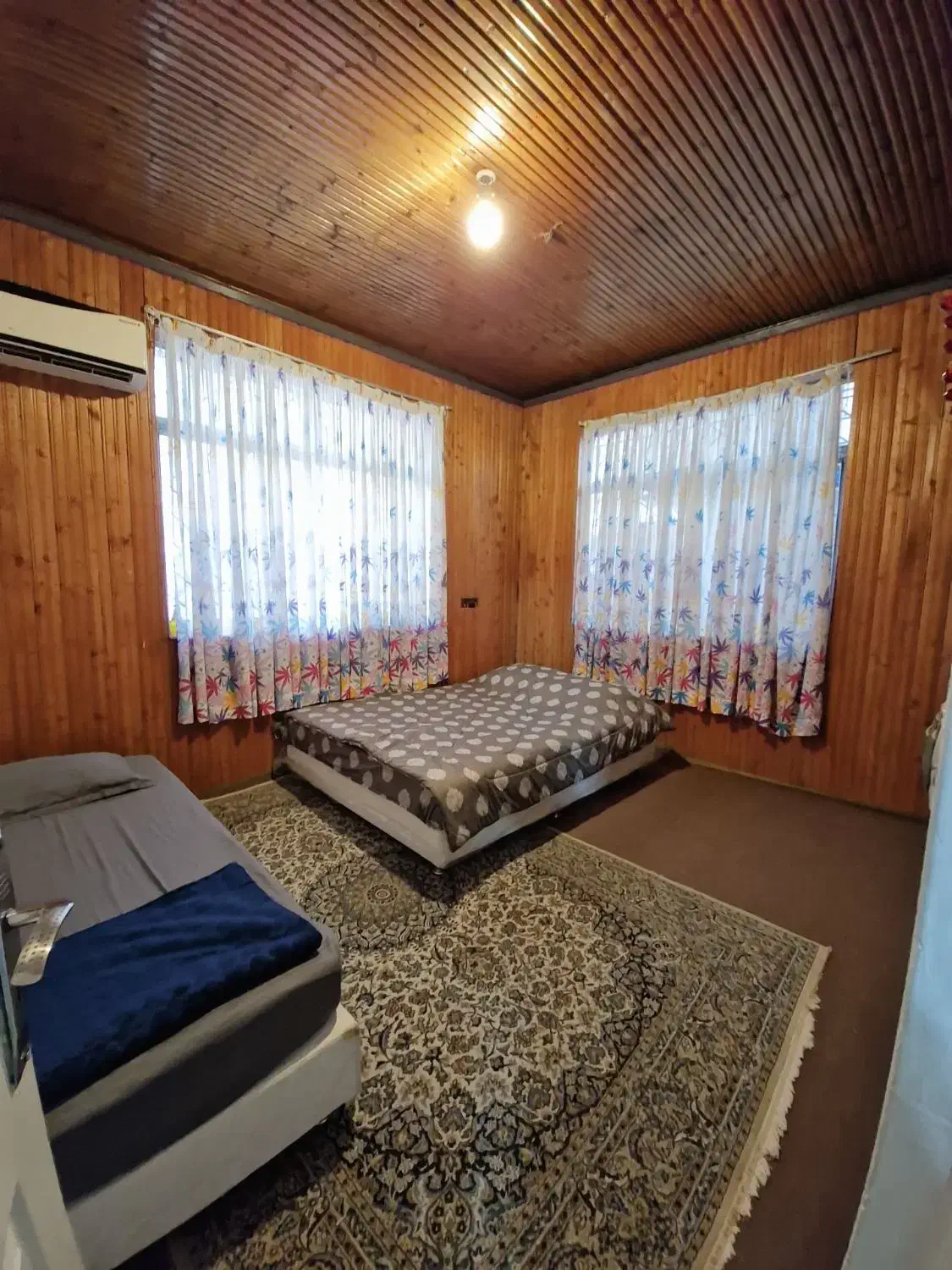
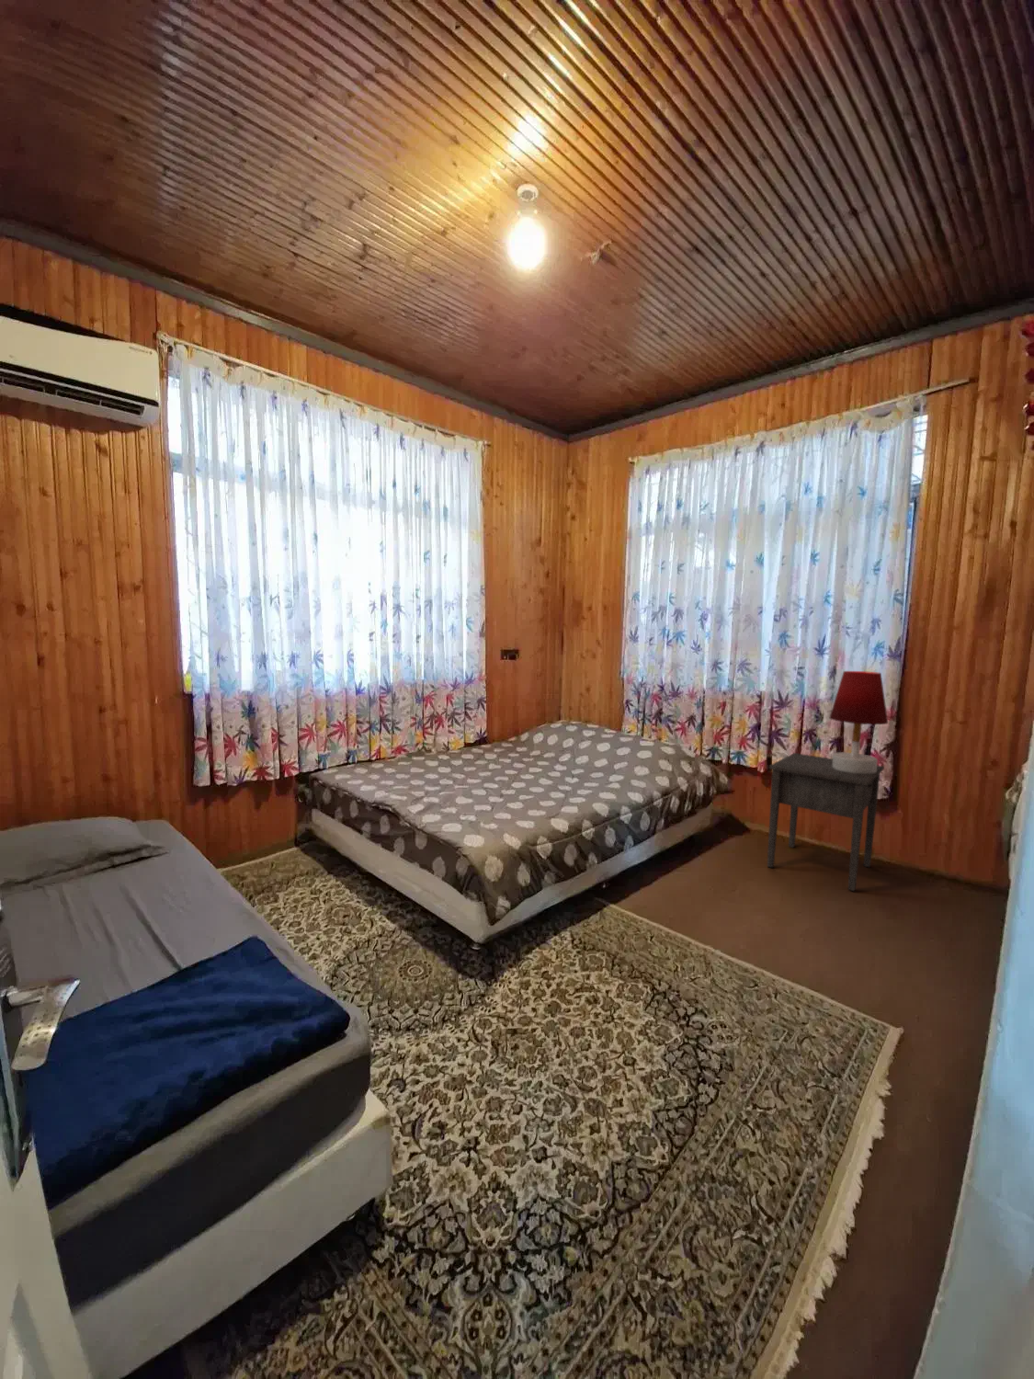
+ table lamp [829,670,888,774]
+ nightstand [767,752,885,891]
